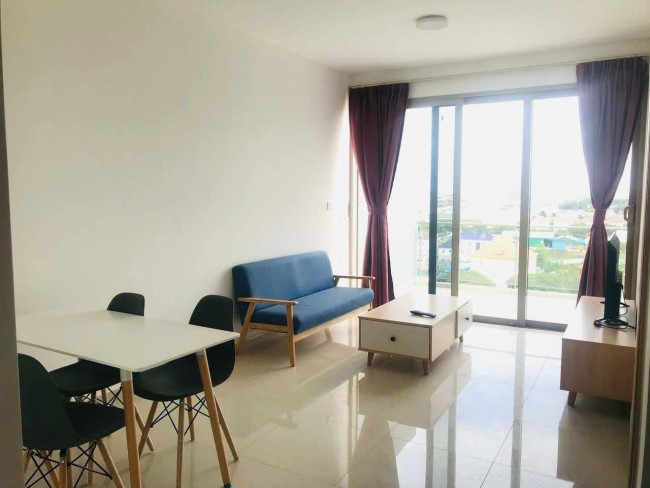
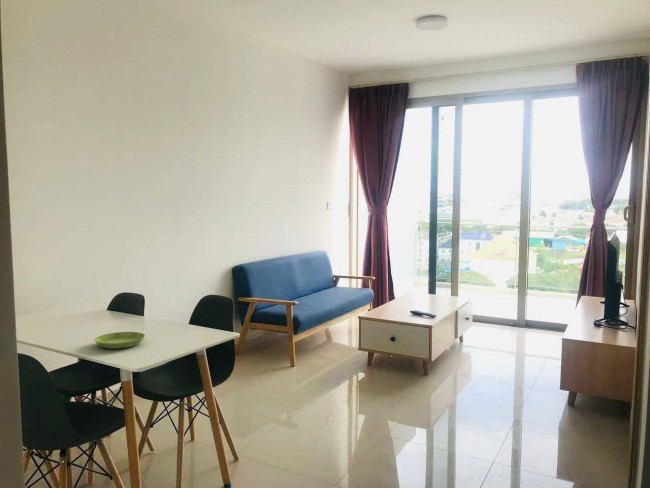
+ saucer [94,331,146,350]
